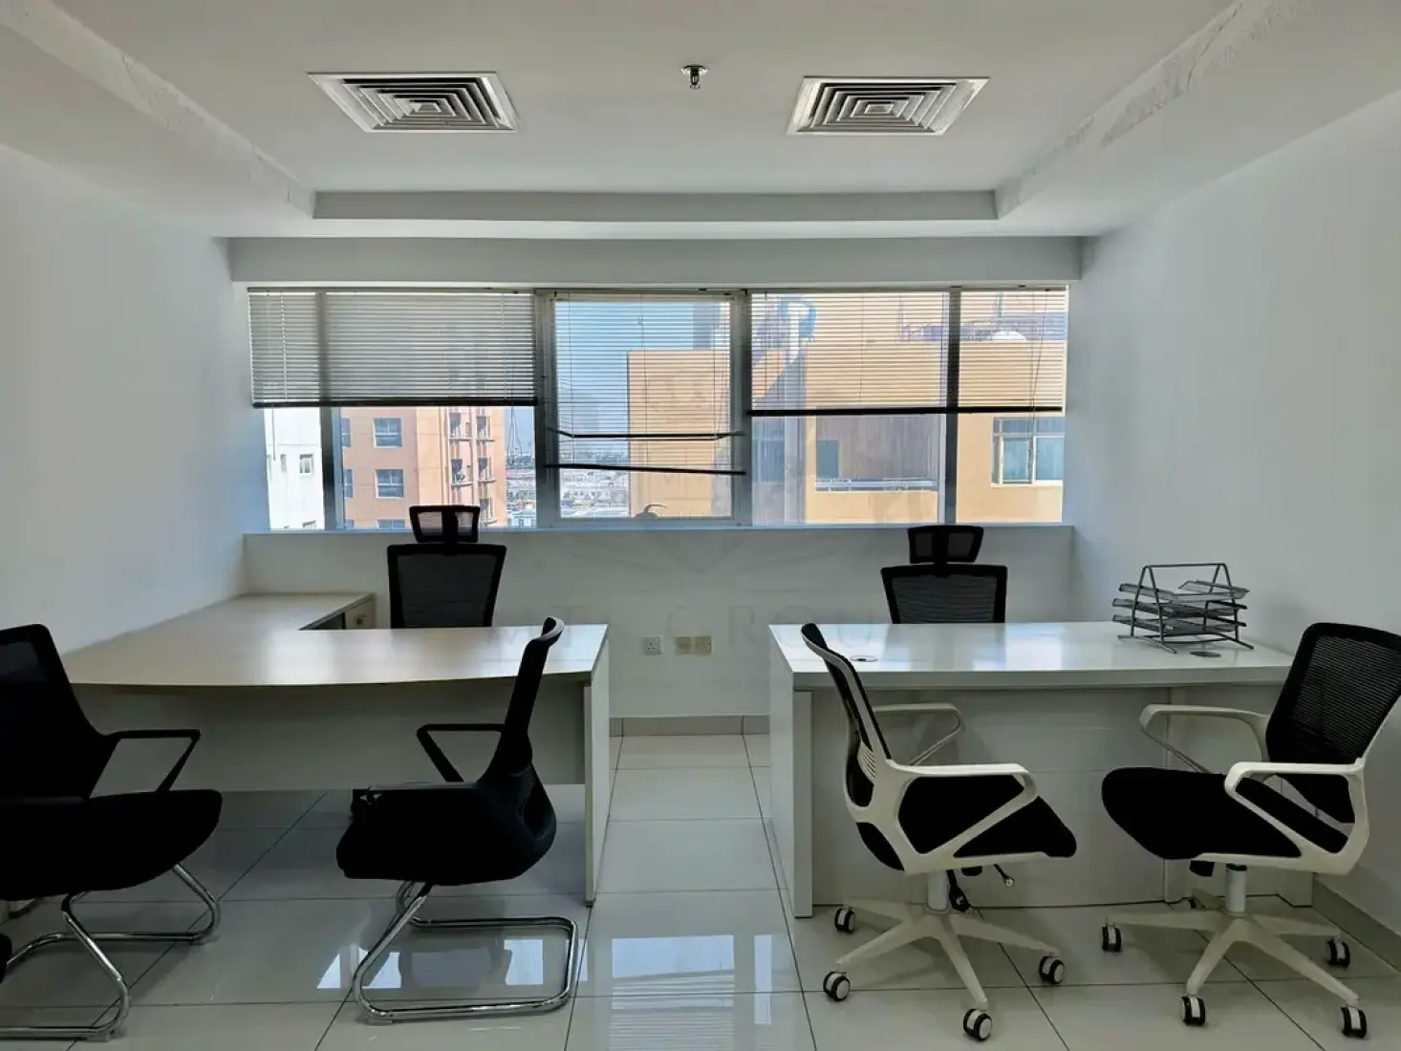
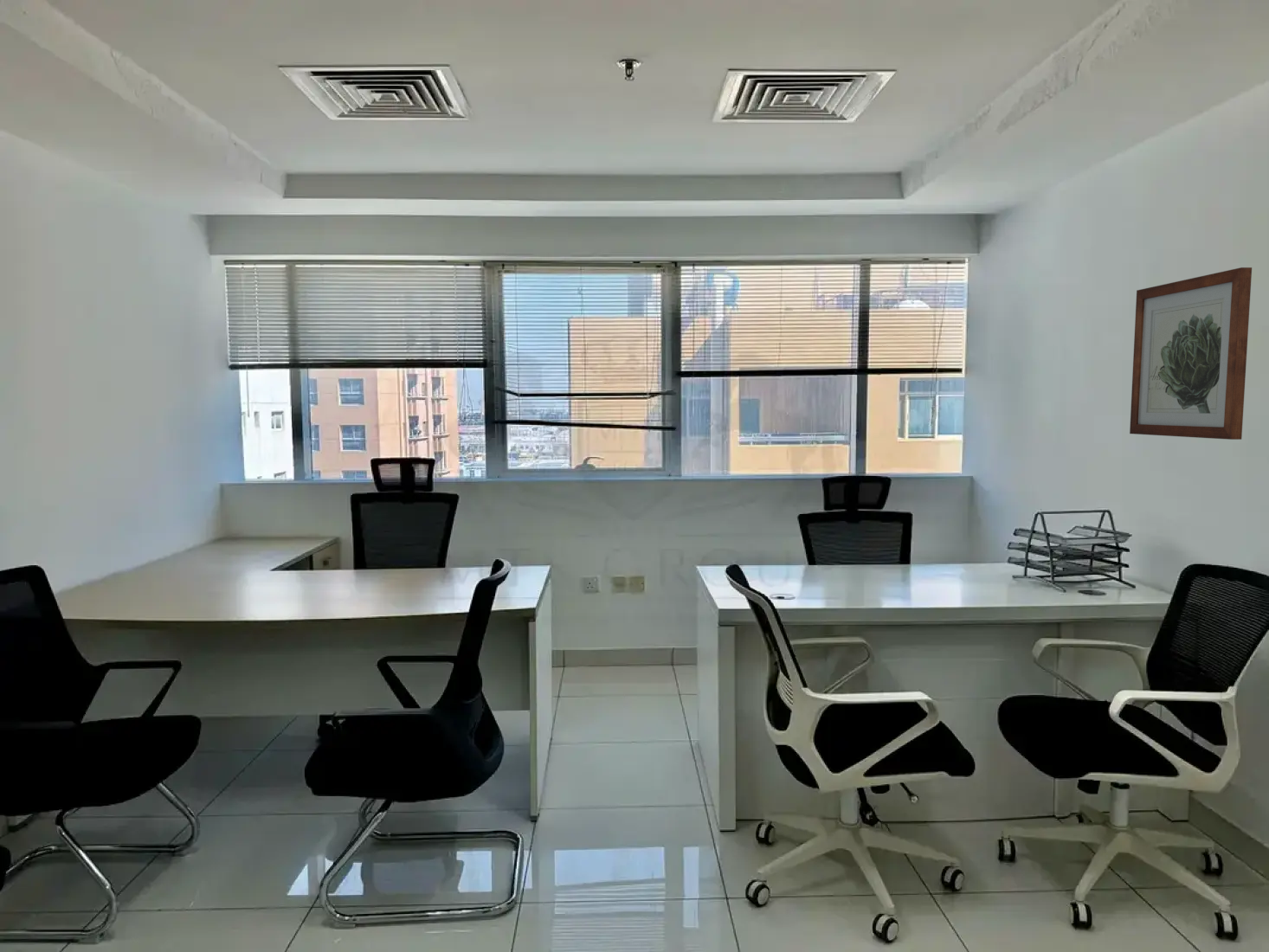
+ wall art [1129,267,1253,441]
